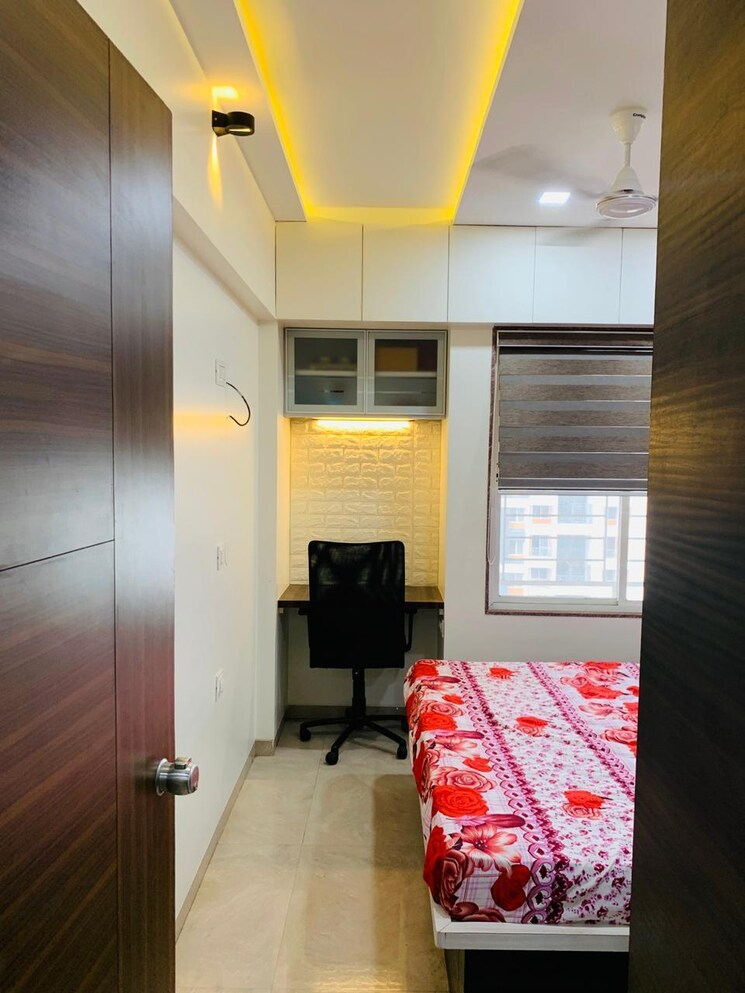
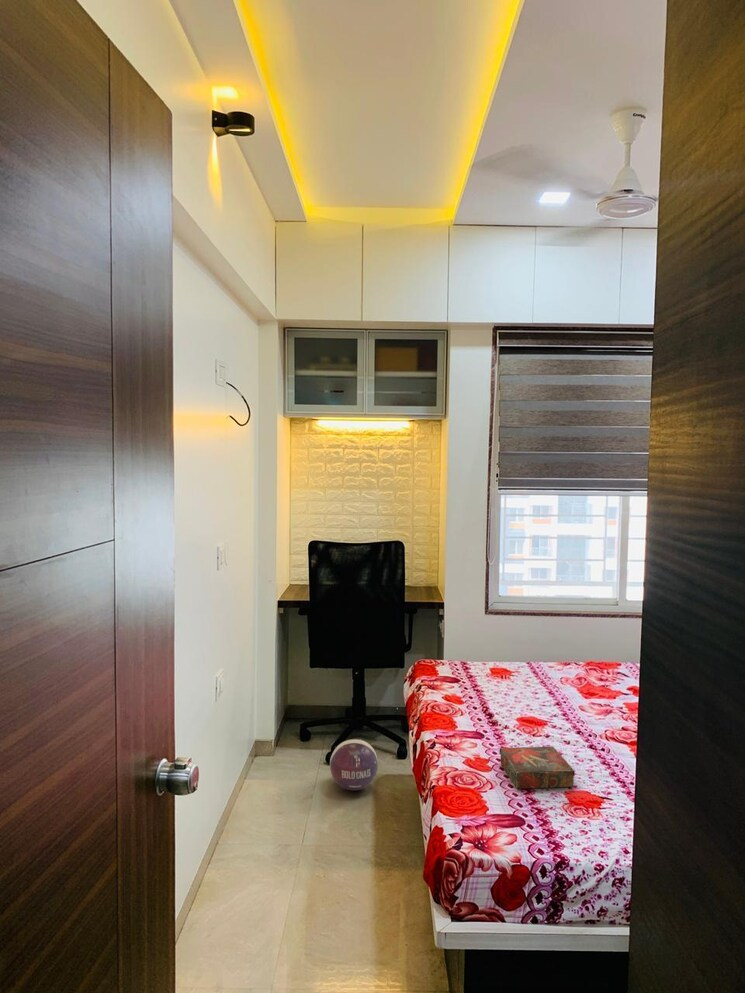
+ ball [329,738,379,792]
+ book [498,745,576,790]
